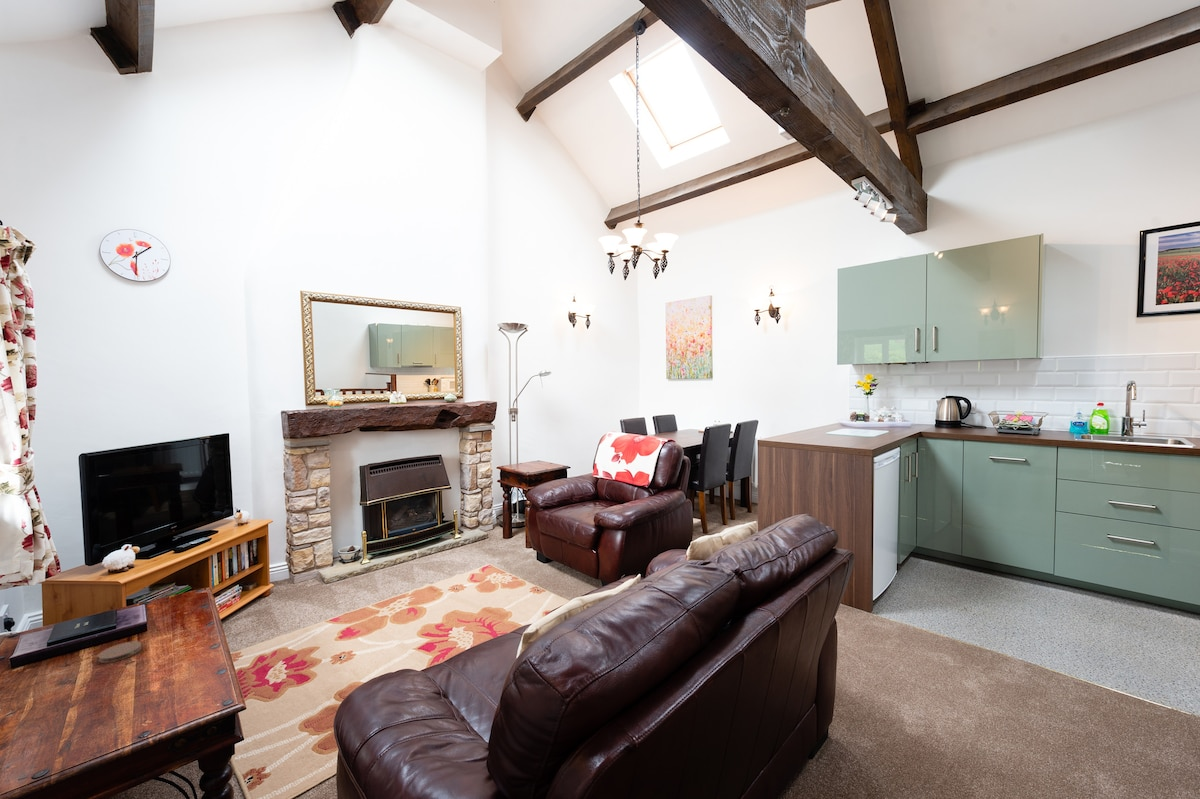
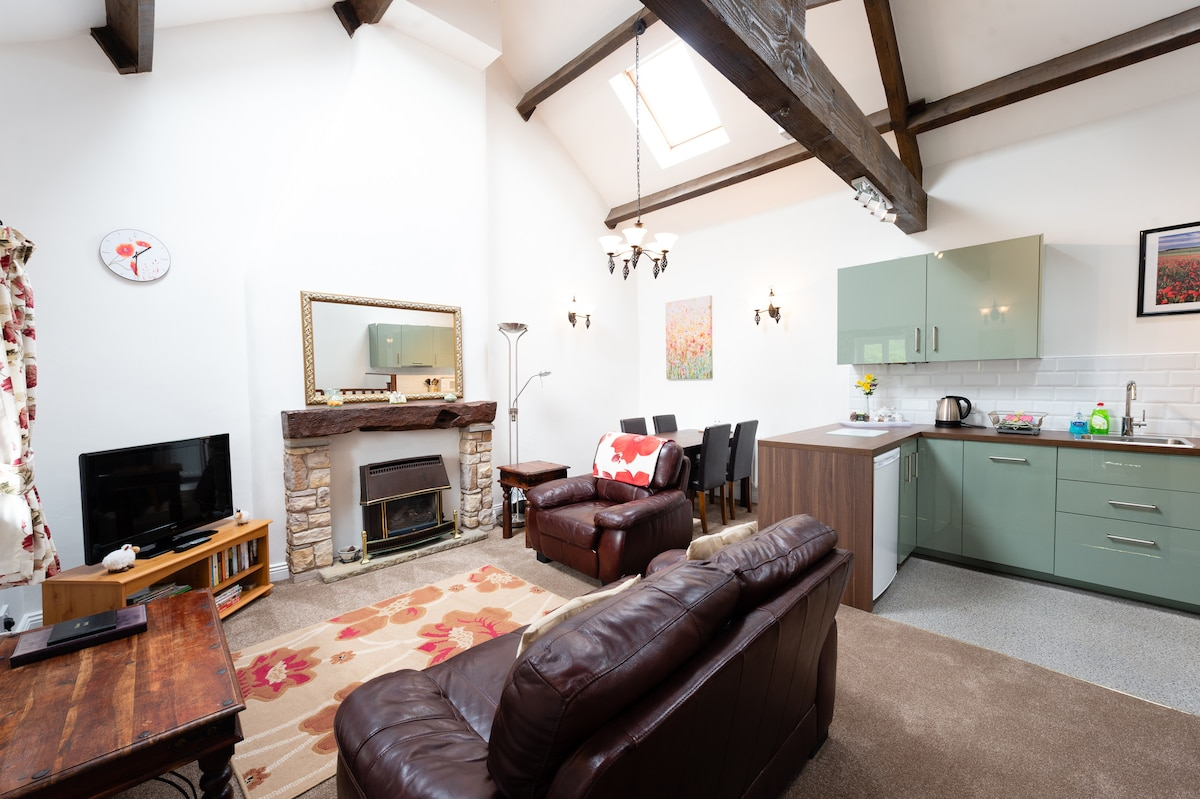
- coaster [97,640,142,664]
